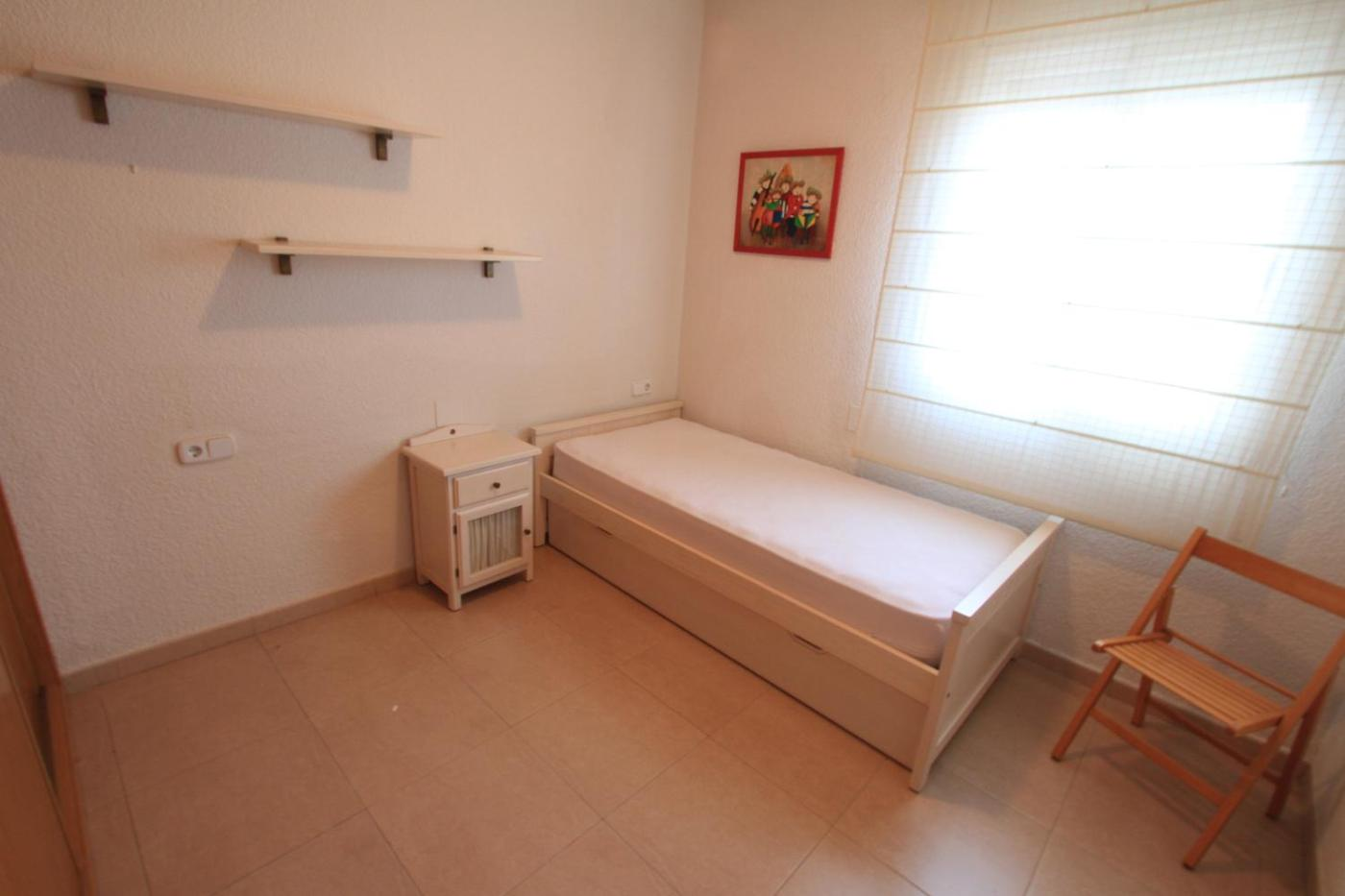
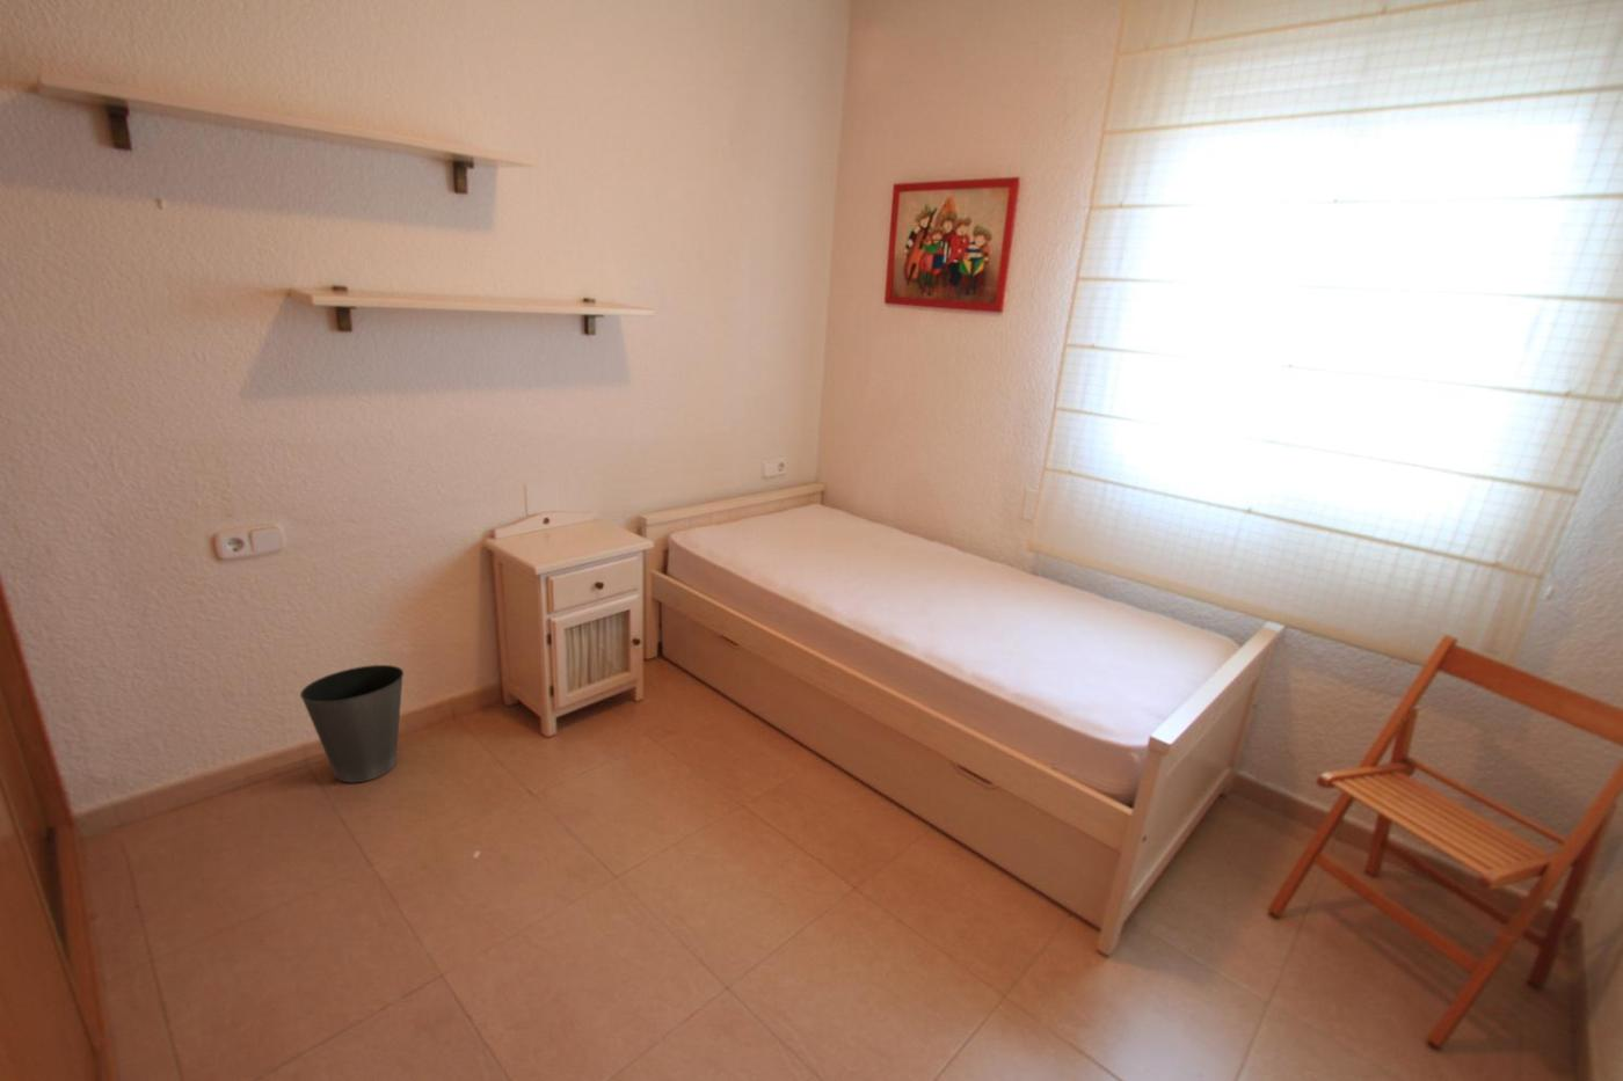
+ waste basket [299,664,404,783]
